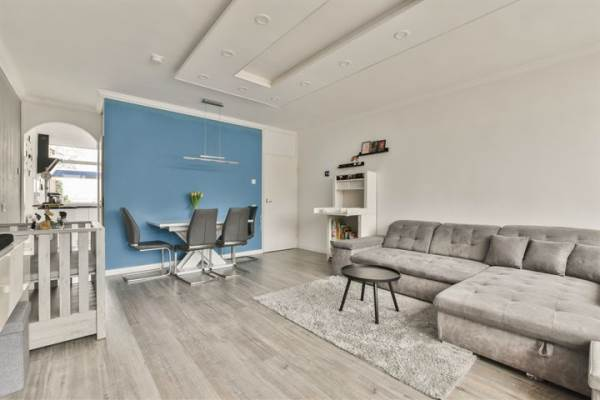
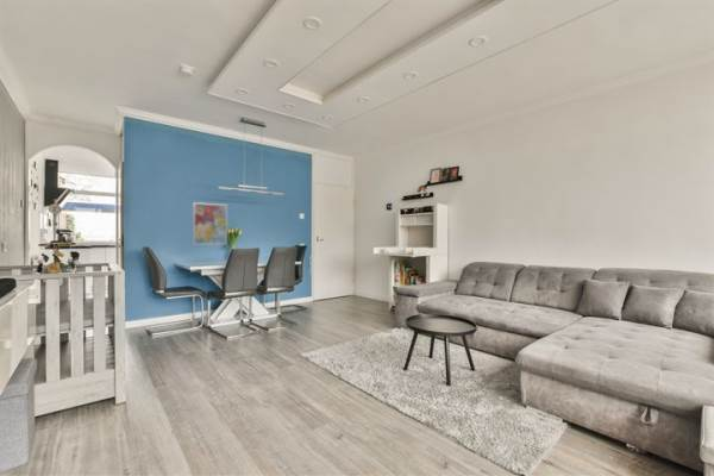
+ wall art [193,201,228,246]
